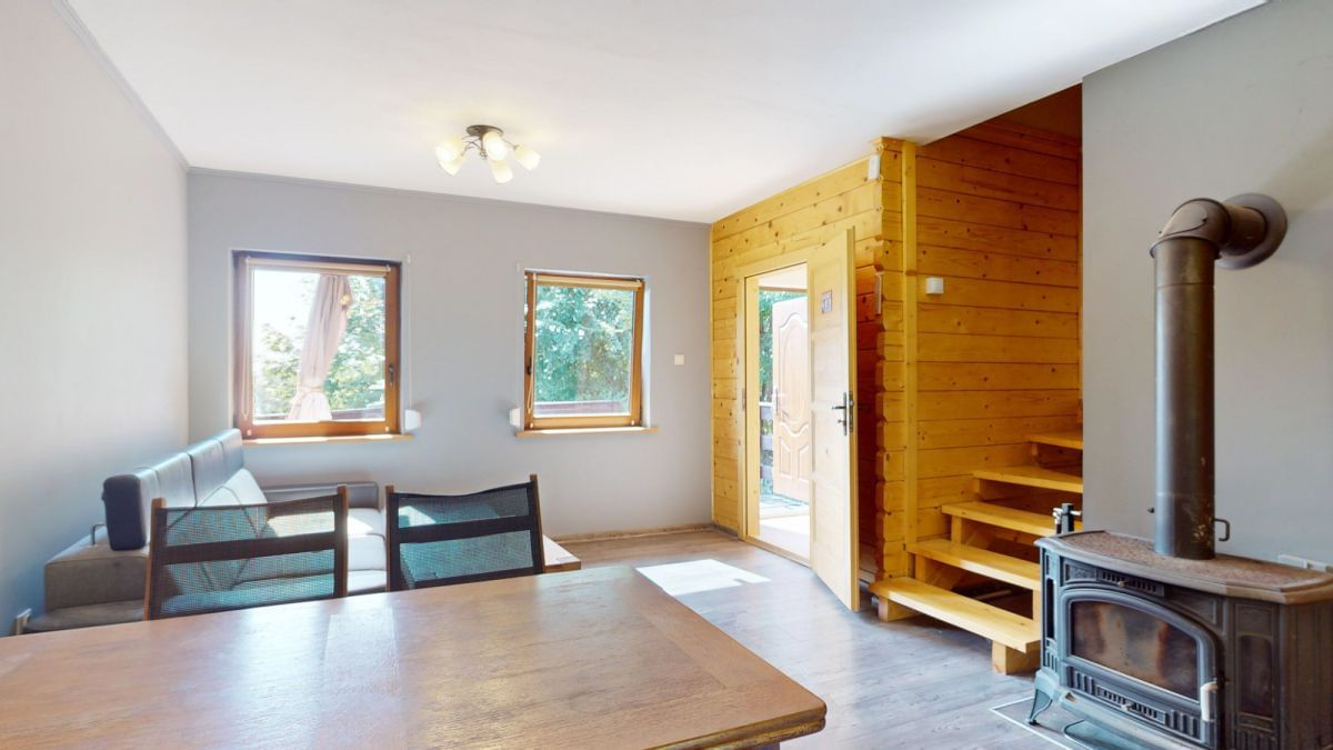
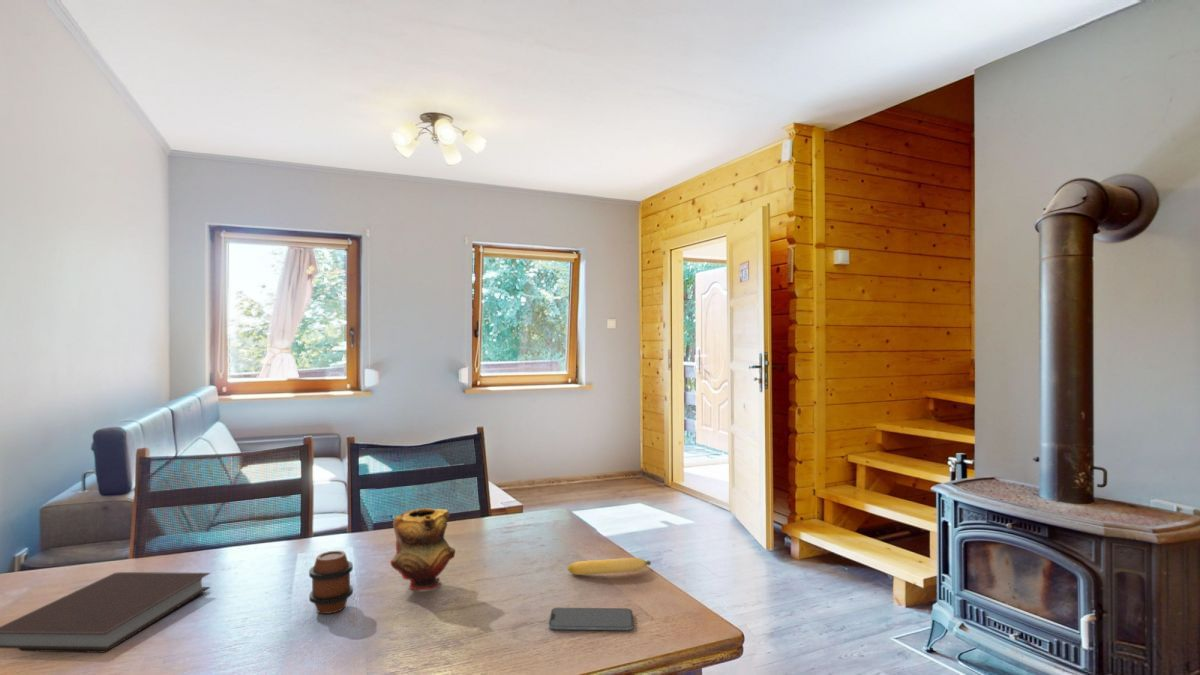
+ banana [567,557,652,576]
+ notebook [0,571,212,654]
+ teapot [389,507,456,591]
+ smartphone [548,607,634,631]
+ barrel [308,550,354,615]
